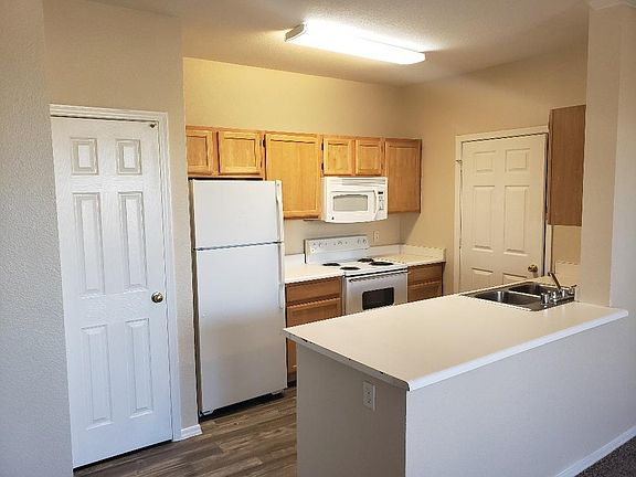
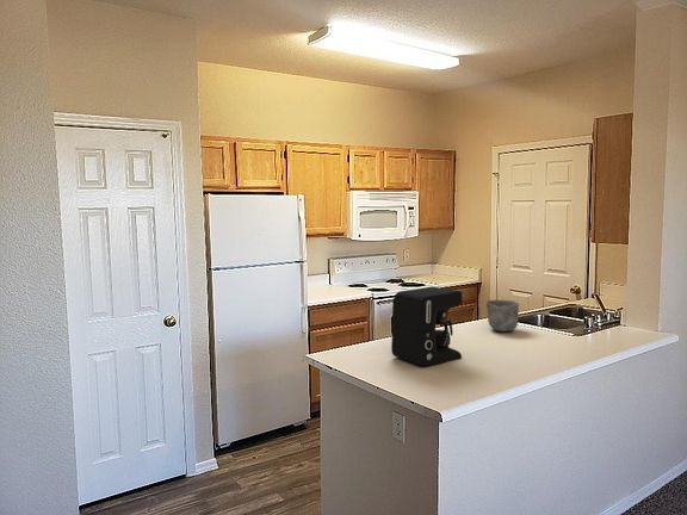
+ coffee maker [390,286,463,367]
+ cup [484,299,520,333]
